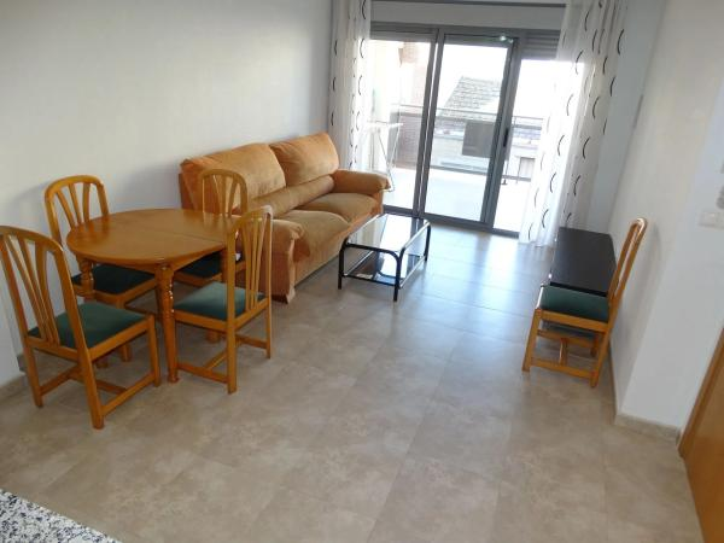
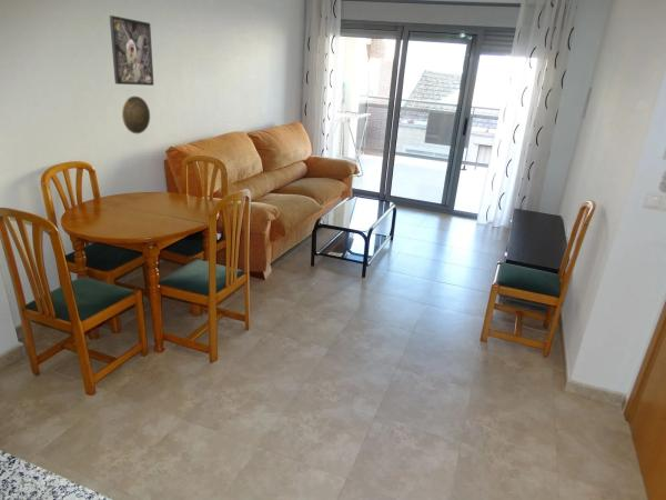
+ decorative plate [121,96,151,134]
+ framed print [109,14,154,87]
